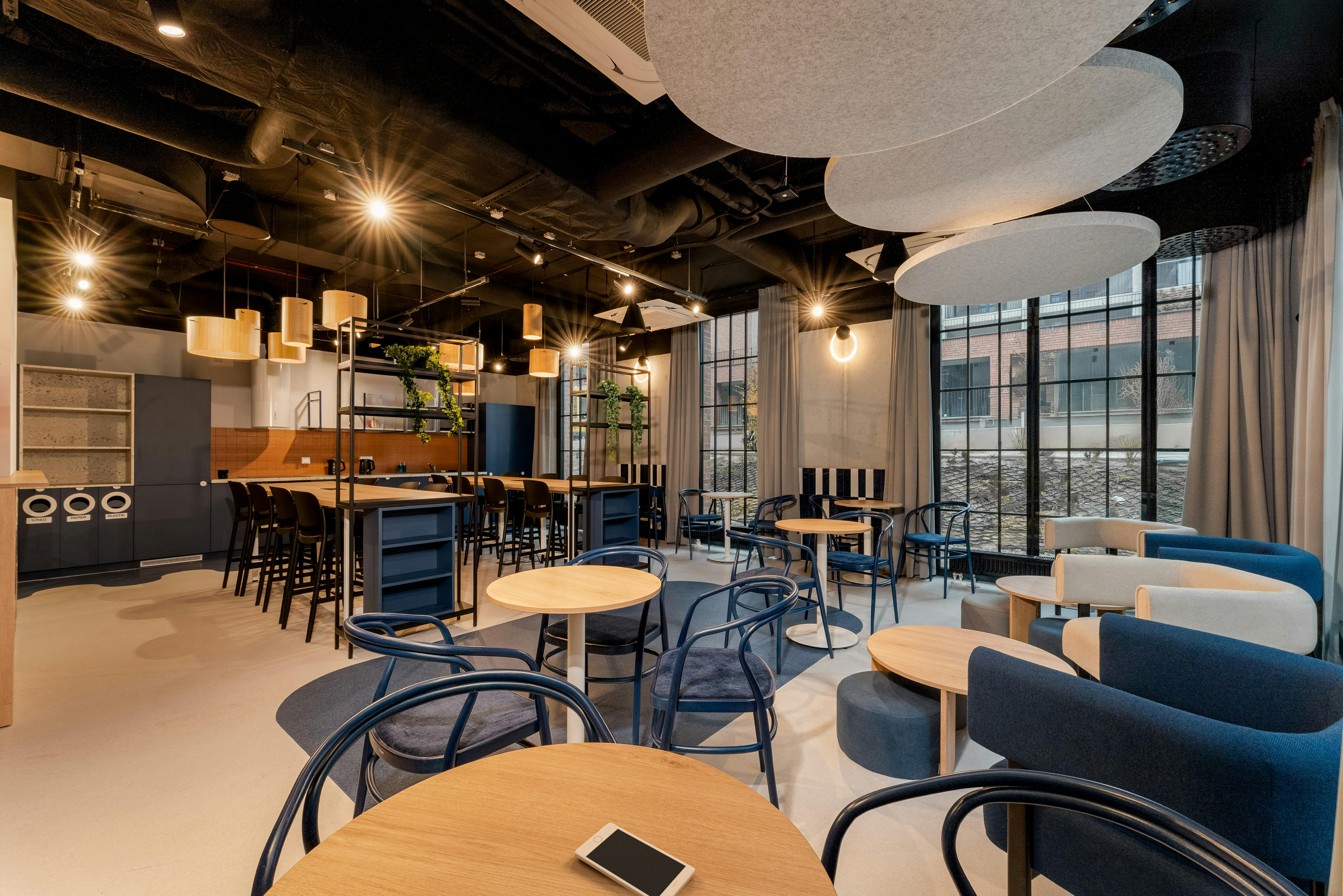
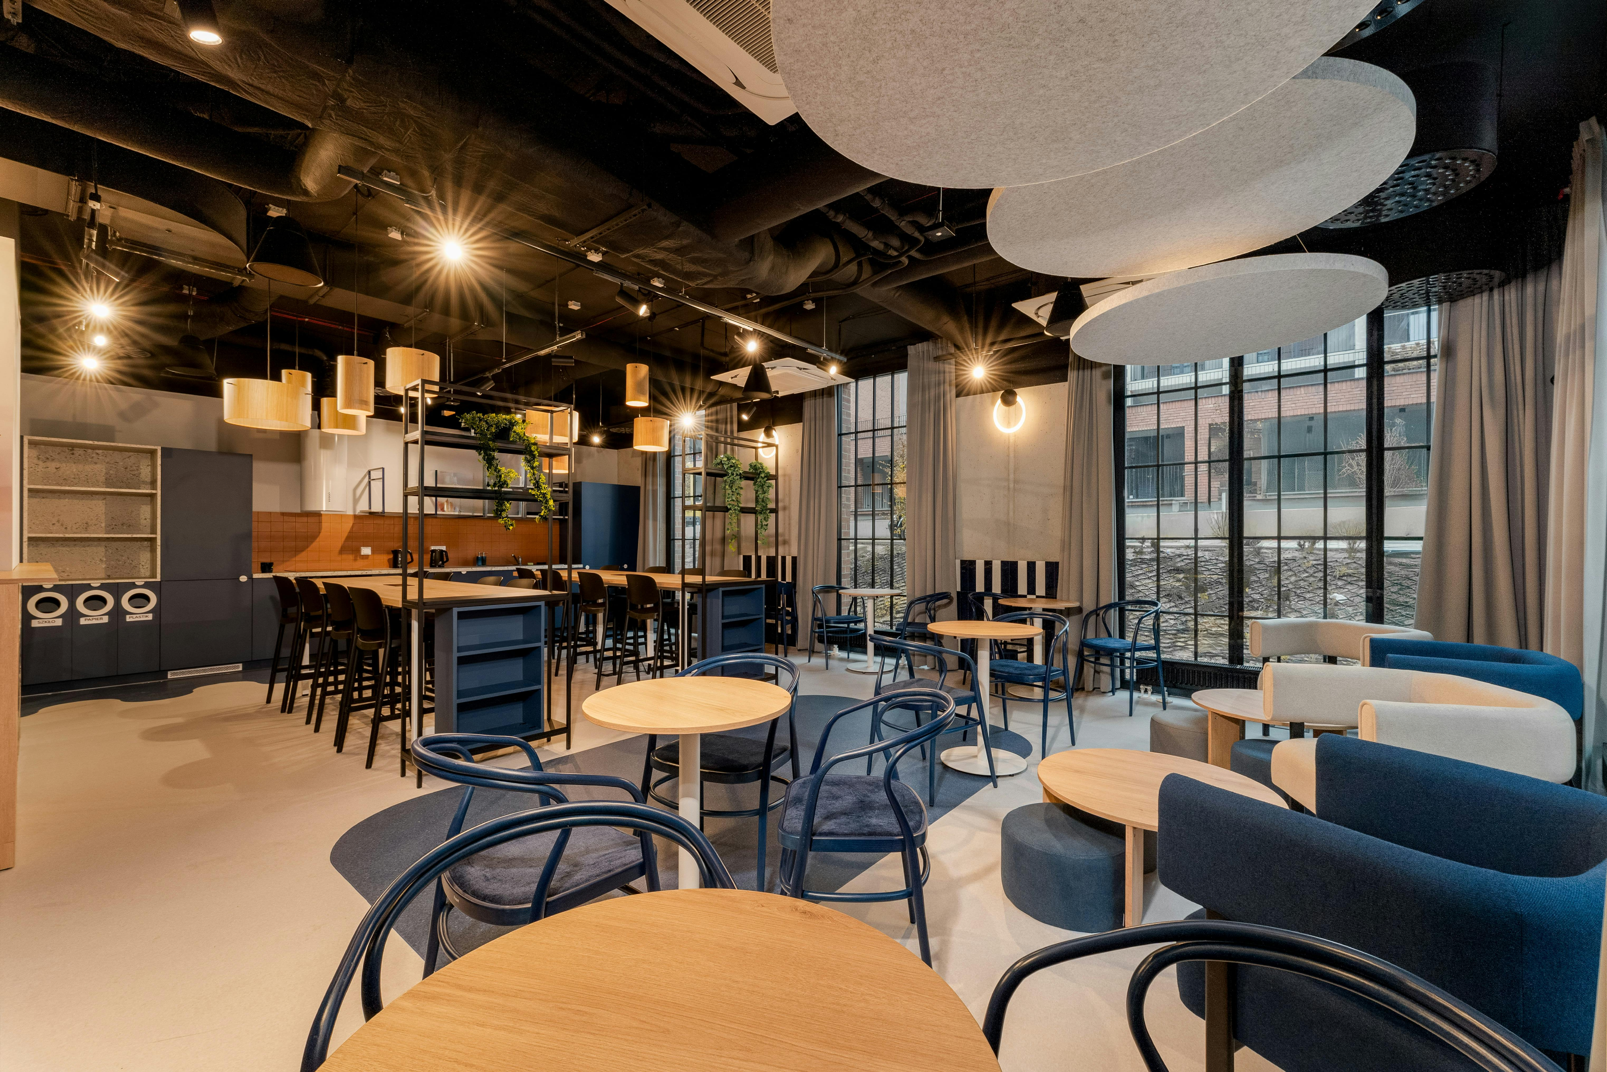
- cell phone [574,822,695,896]
